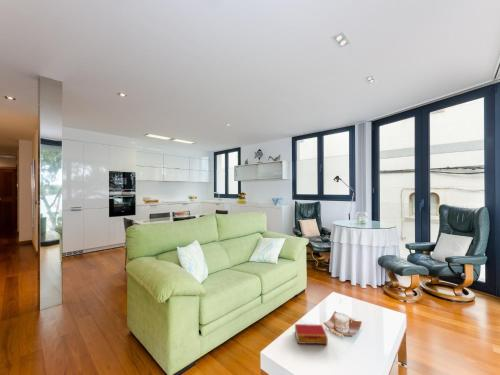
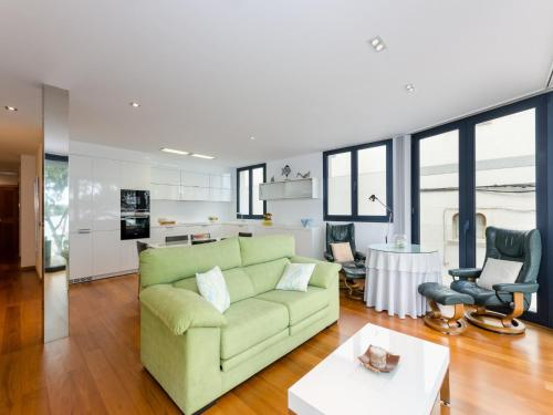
- book [294,323,329,345]
